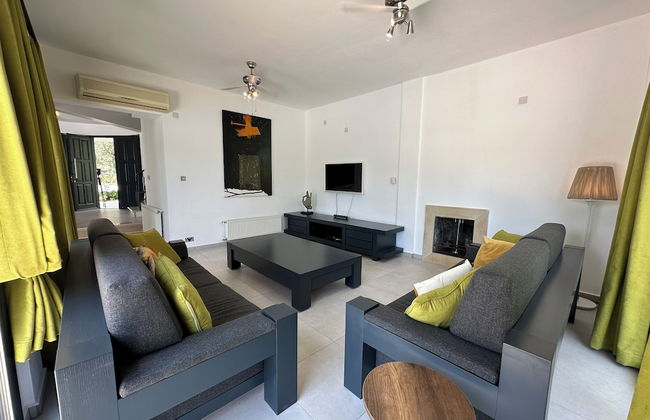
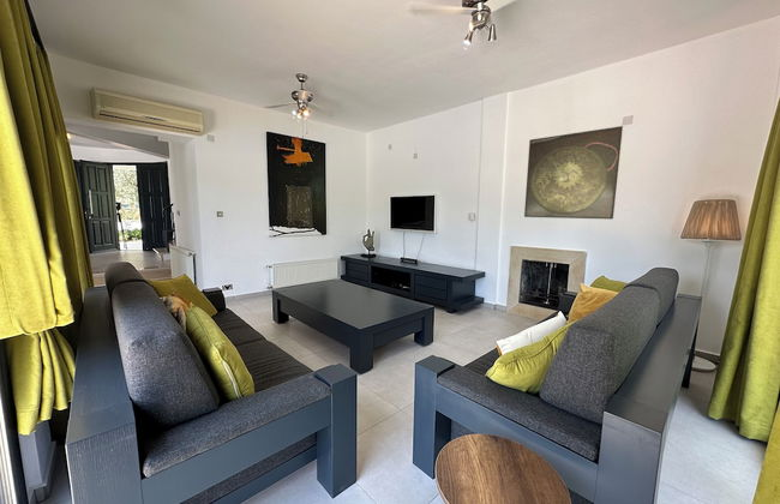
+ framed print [523,125,624,221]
